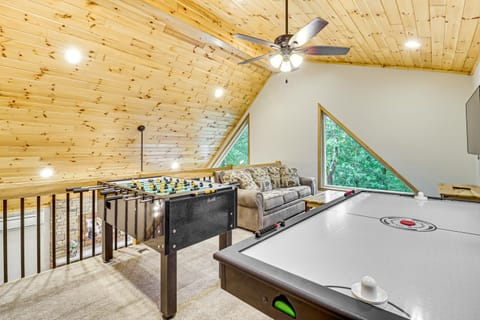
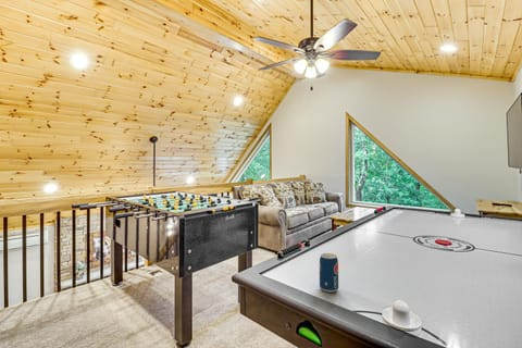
+ beverage can [319,252,339,294]
